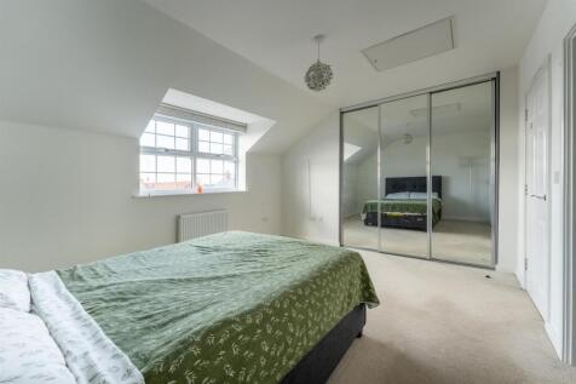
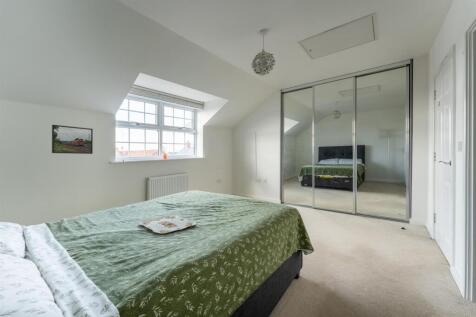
+ serving tray [138,214,197,234]
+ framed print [51,124,94,155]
